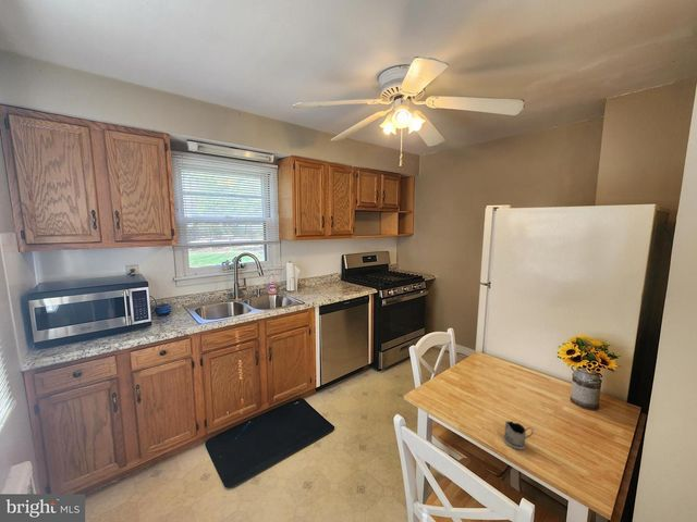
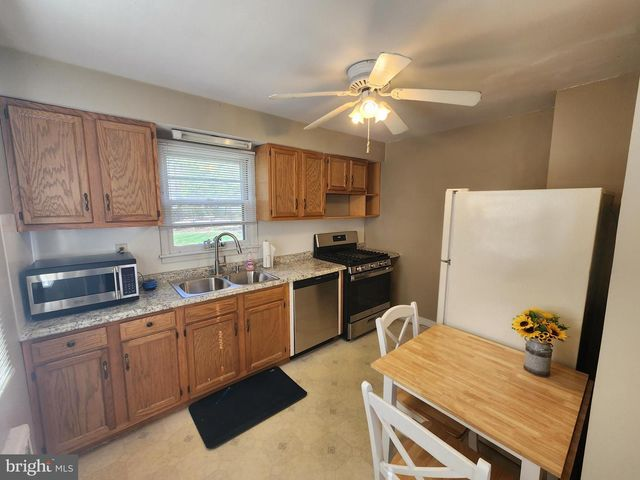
- tea glass holder [502,420,535,450]
